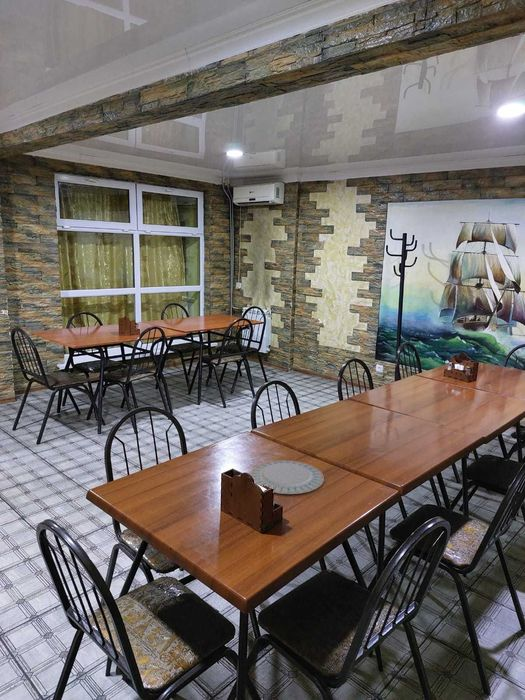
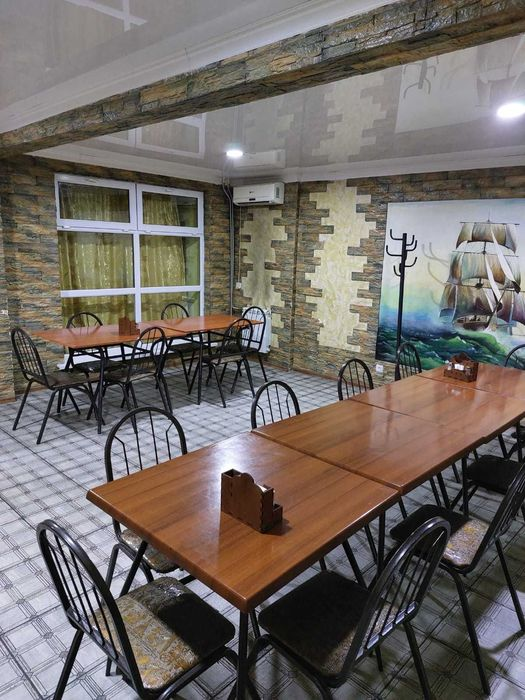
- chinaware [249,459,325,495]
